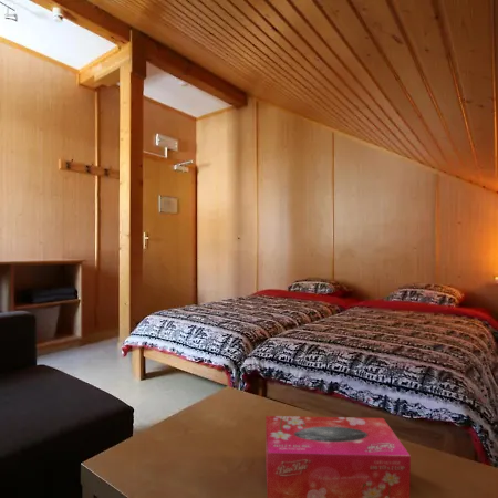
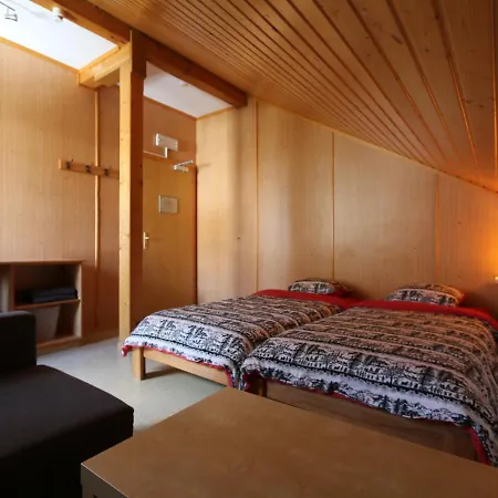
- tissue box [264,415,412,498]
